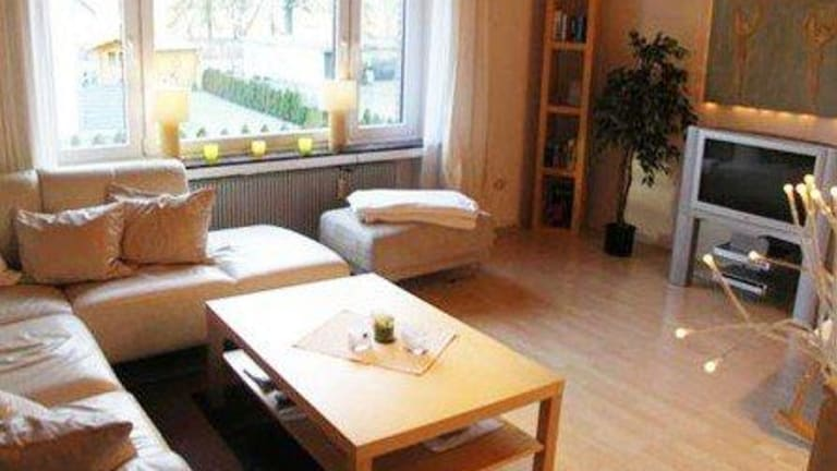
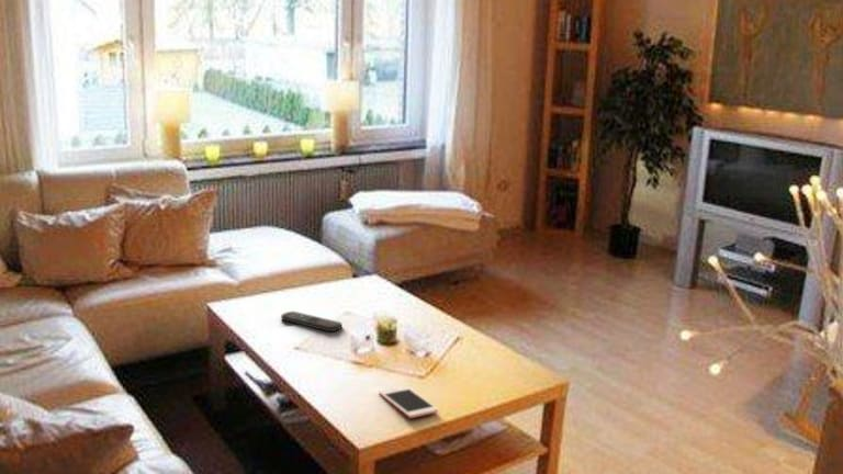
+ cell phone [378,385,439,419]
+ remote control [280,311,342,332]
